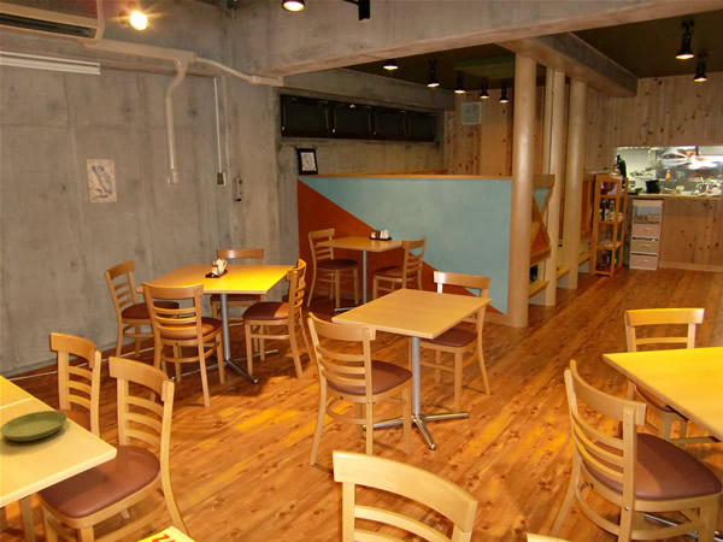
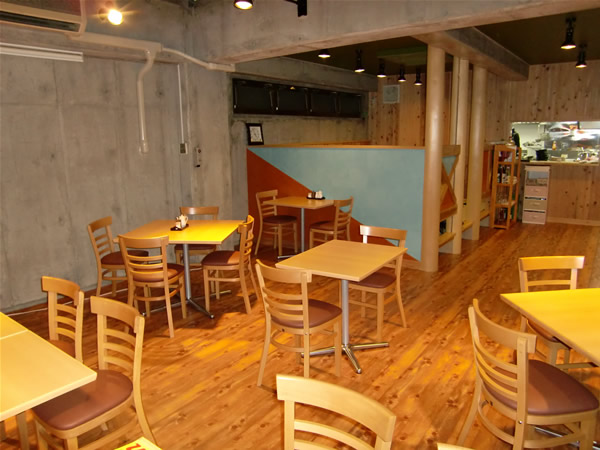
- saucer [0,410,69,442]
- wall art [84,158,118,204]
